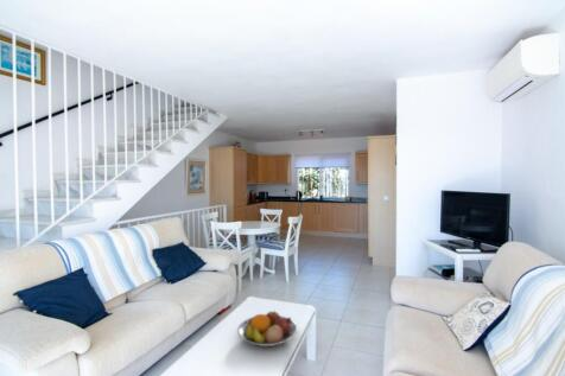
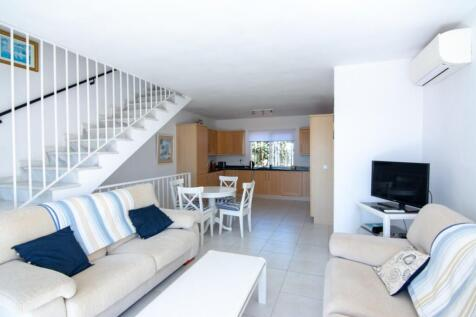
- fruit bowl [236,308,298,348]
